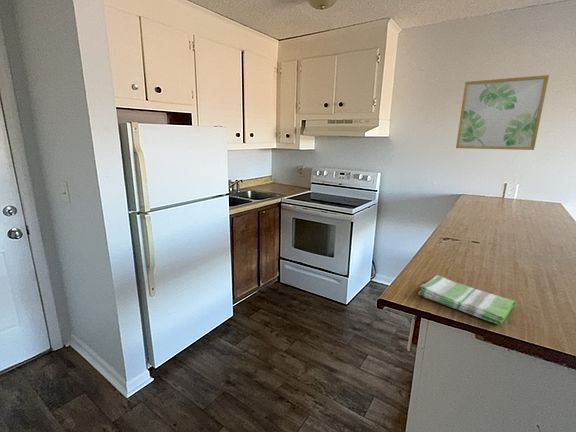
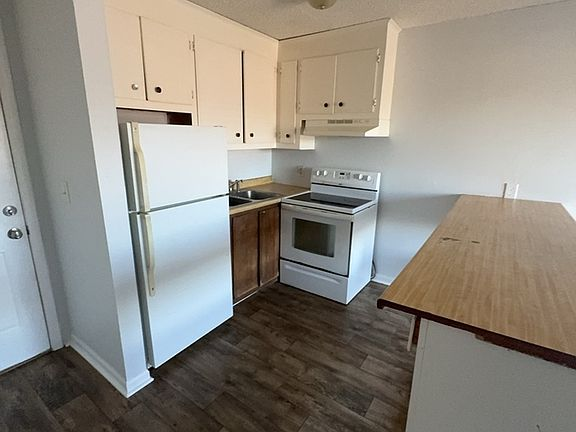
- dish towel [417,274,516,325]
- wall art [455,74,550,151]
